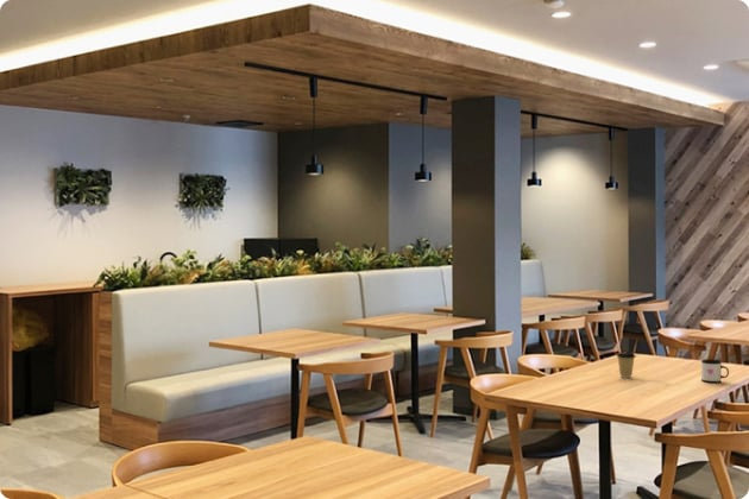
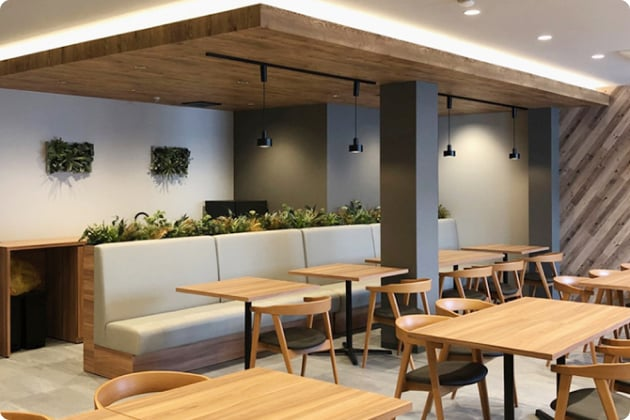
- mug [700,359,730,384]
- coffee cup [616,350,637,379]
